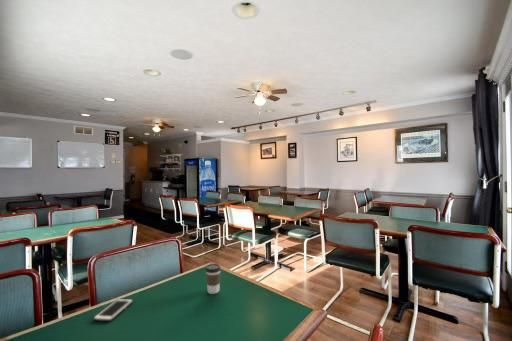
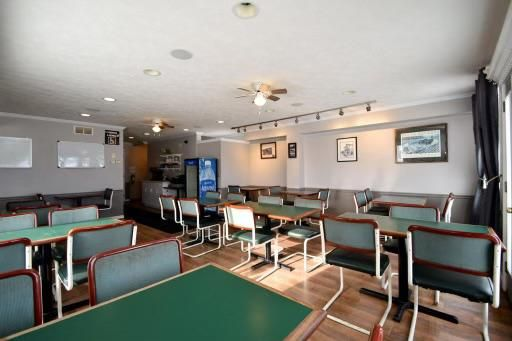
- cell phone [92,298,134,322]
- coffee cup [204,263,222,295]
